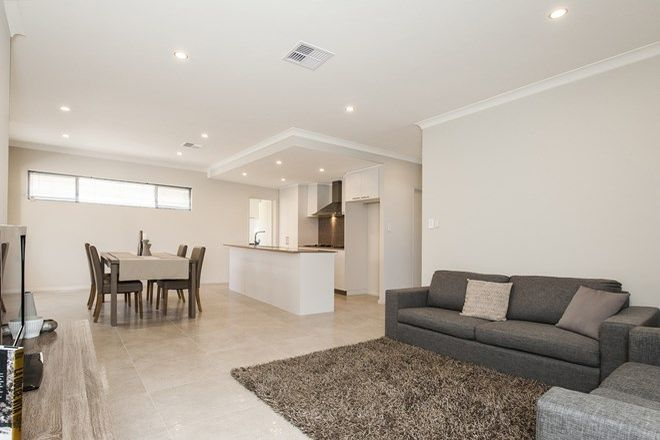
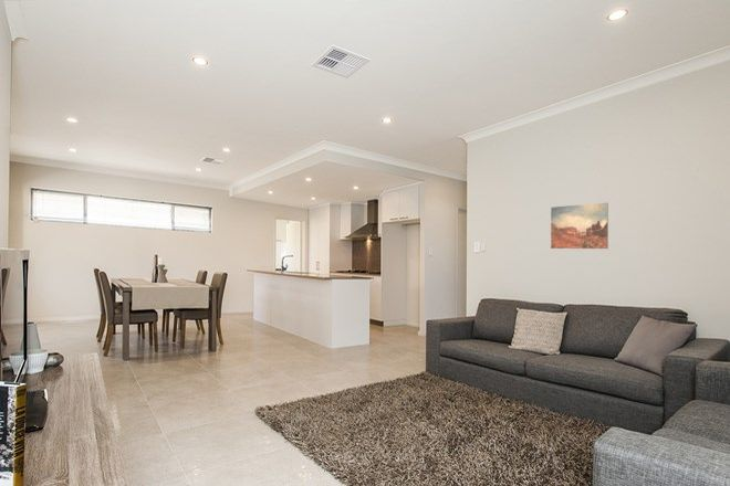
+ wall art [550,202,609,250]
